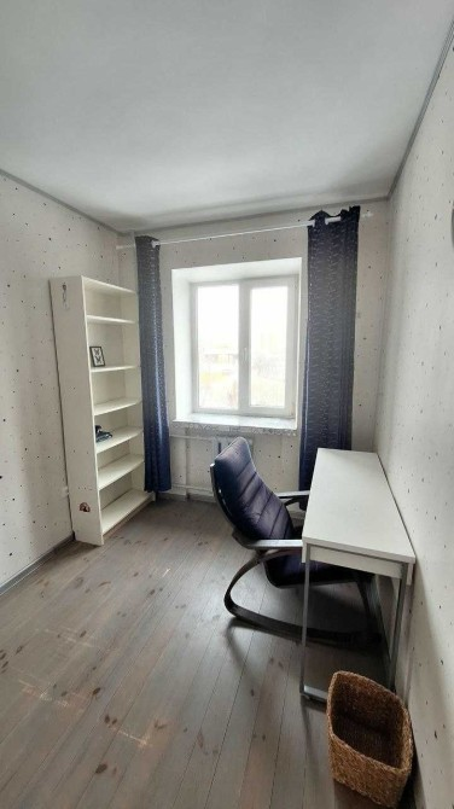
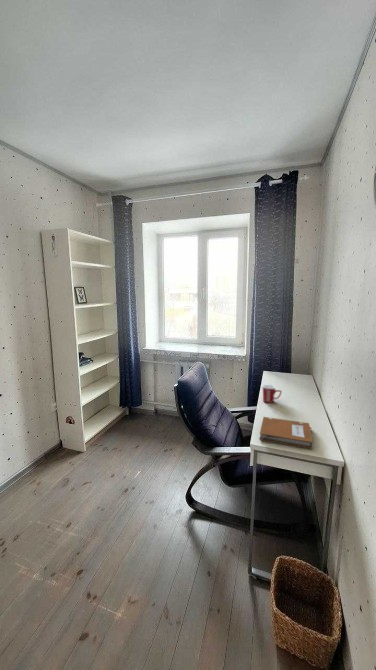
+ notebook [259,416,313,450]
+ mug [262,384,283,404]
